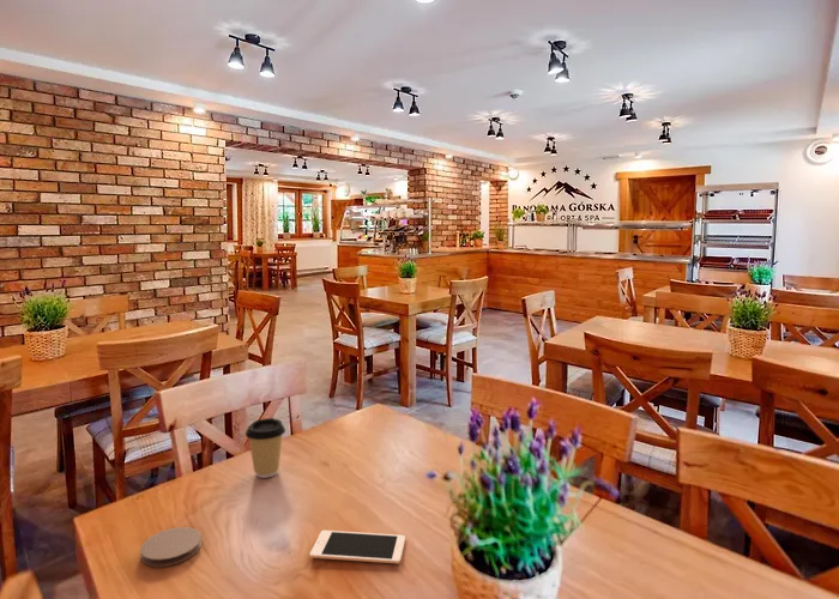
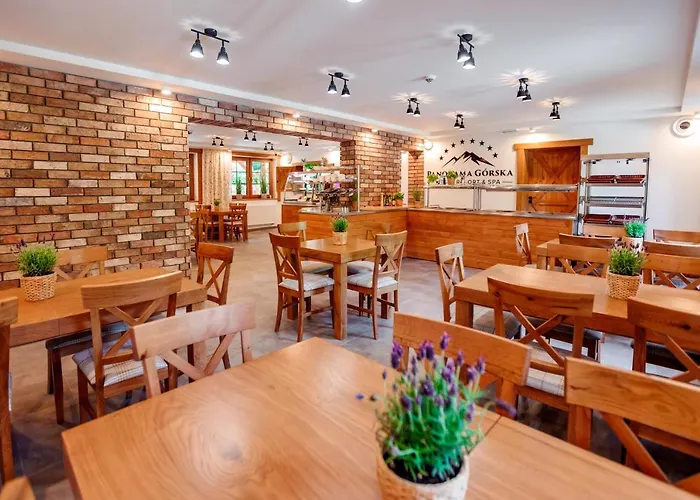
- cell phone [309,530,406,565]
- coaster [139,526,203,568]
- coffee cup [245,417,286,479]
